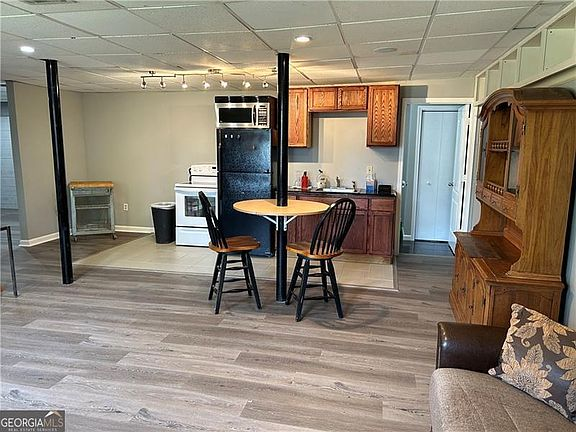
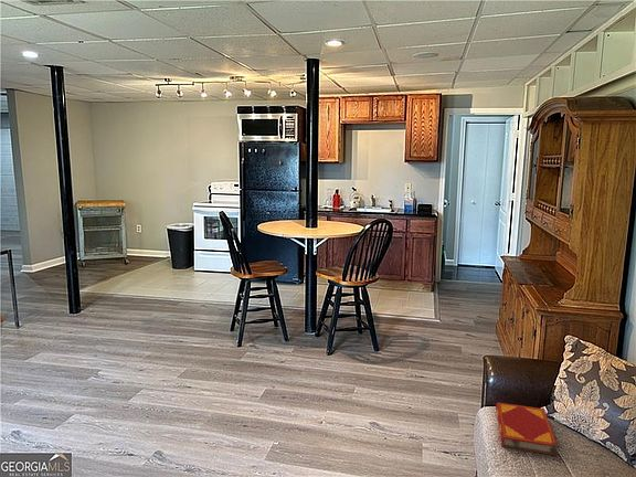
+ hardback book [495,402,559,457]
